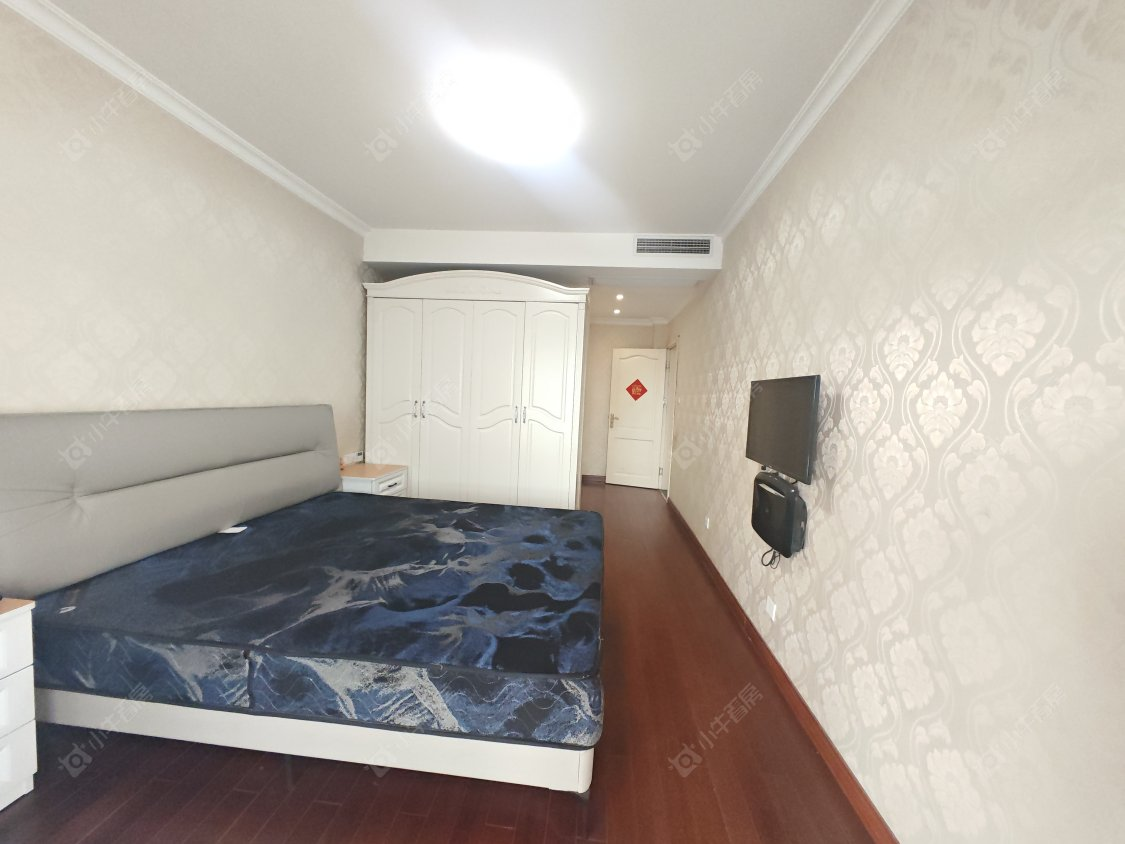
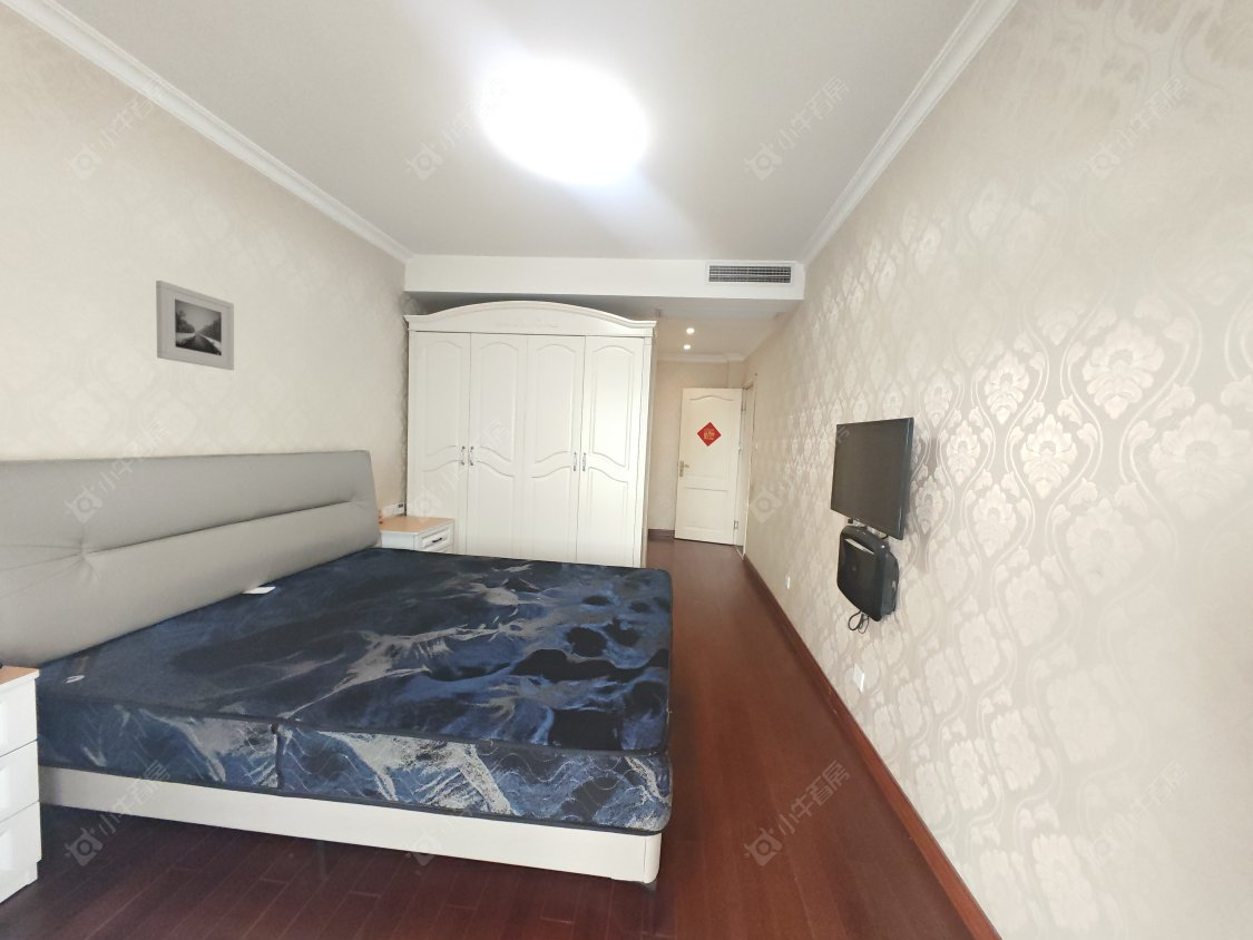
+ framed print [155,280,235,371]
